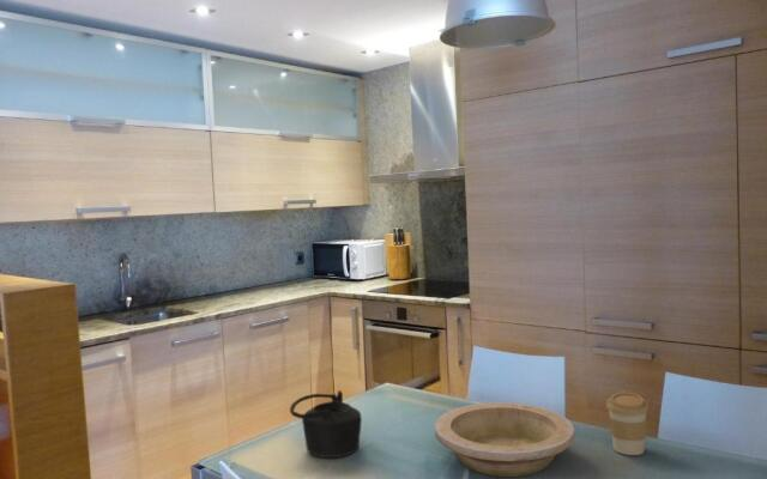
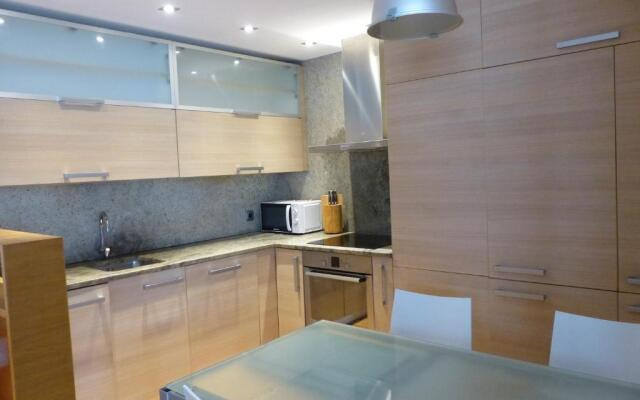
- coffee cup [605,392,650,456]
- teapot [289,389,363,459]
- bowl [434,401,575,478]
